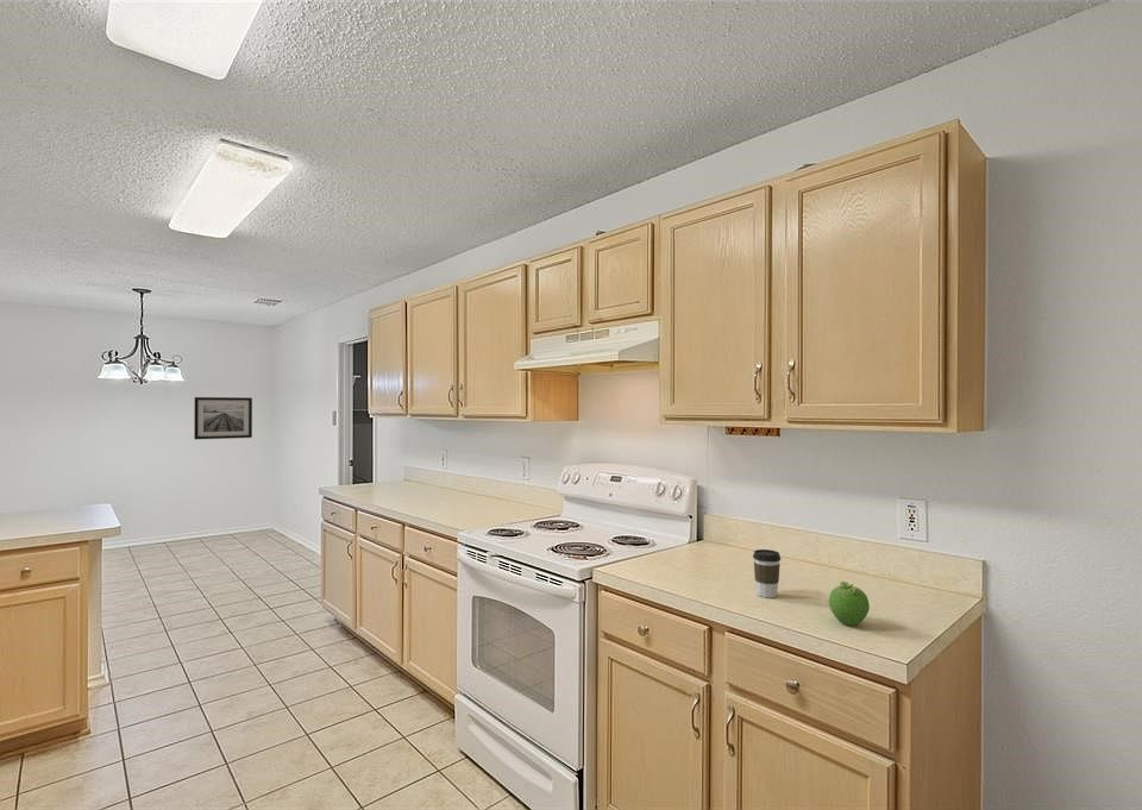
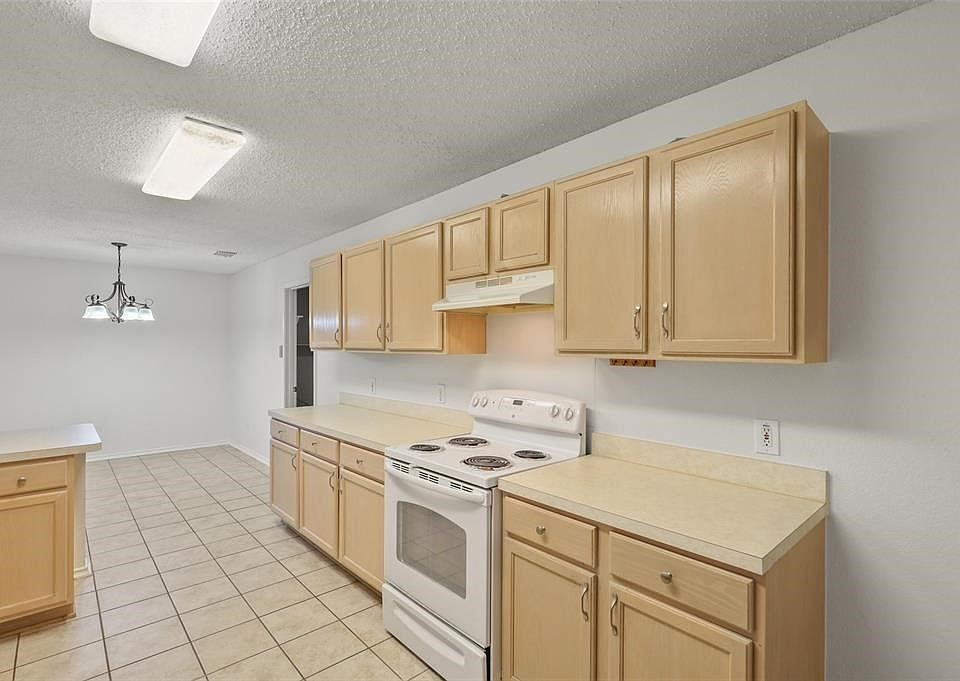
- coffee cup [752,548,782,598]
- fruit [828,580,871,627]
- wall art [193,396,253,440]
